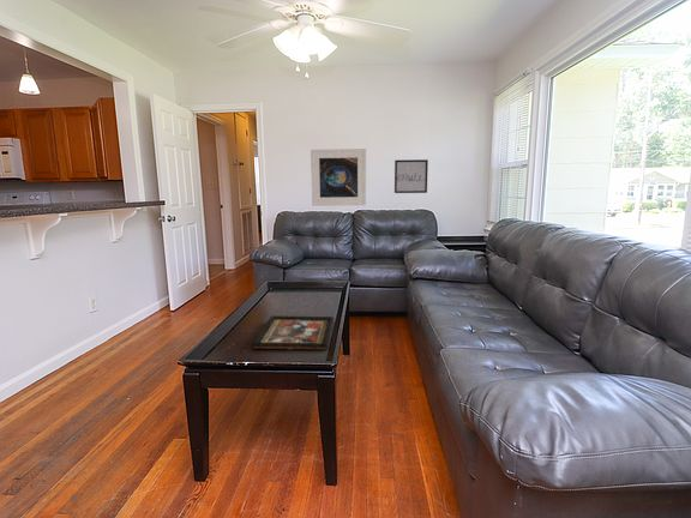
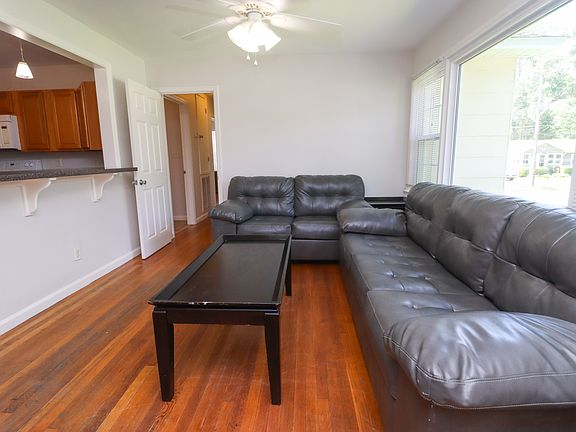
- decorative tray [251,314,335,350]
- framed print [310,147,367,207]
- wall art [393,158,429,194]
